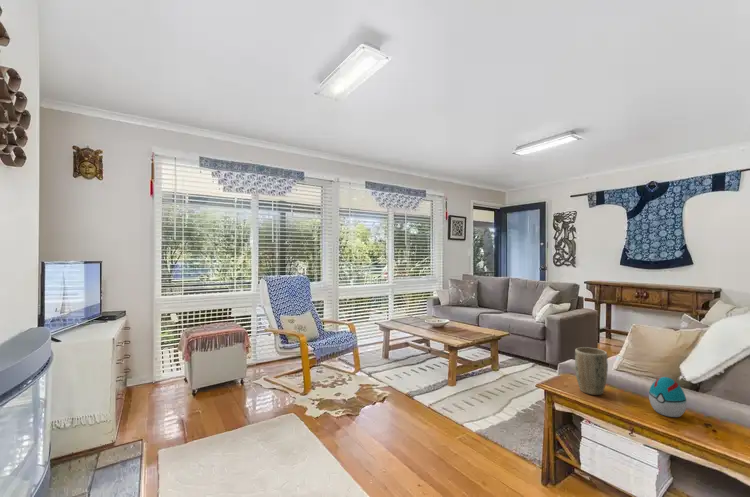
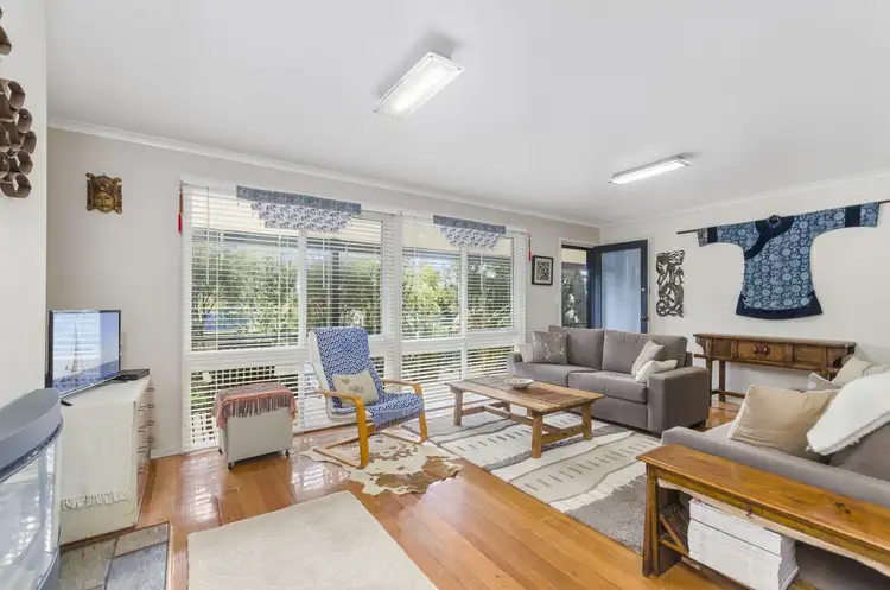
- decorative egg [648,376,688,418]
- plant pot [574,346,609,396]
